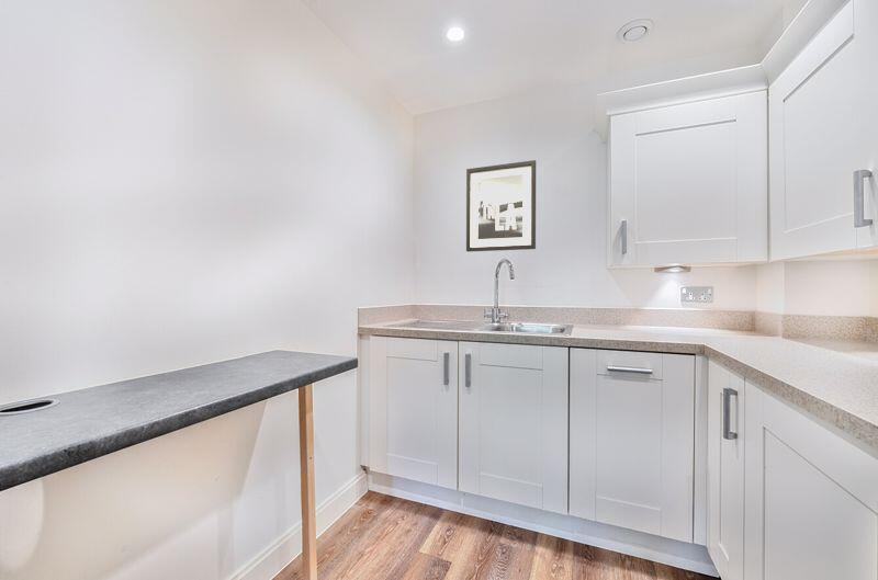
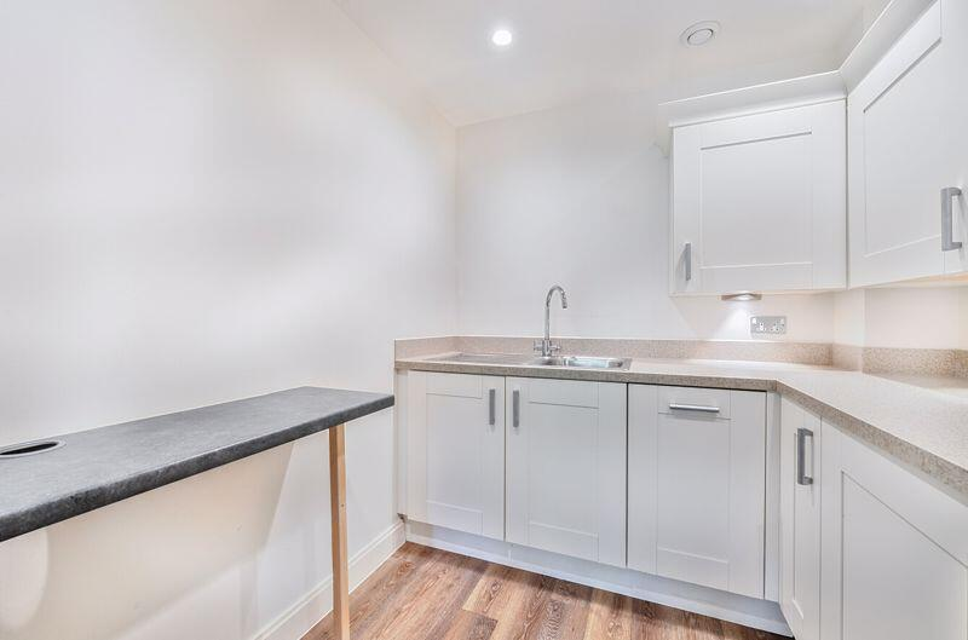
- wall art [465,159,537,253]
